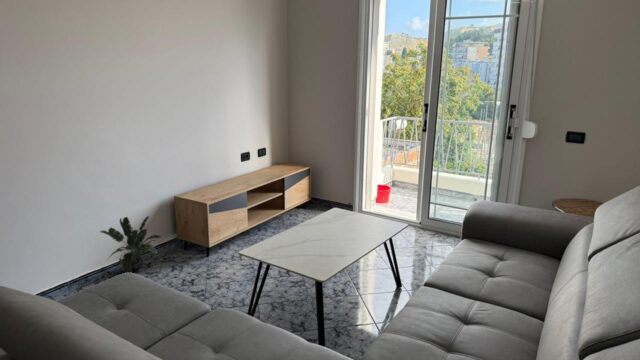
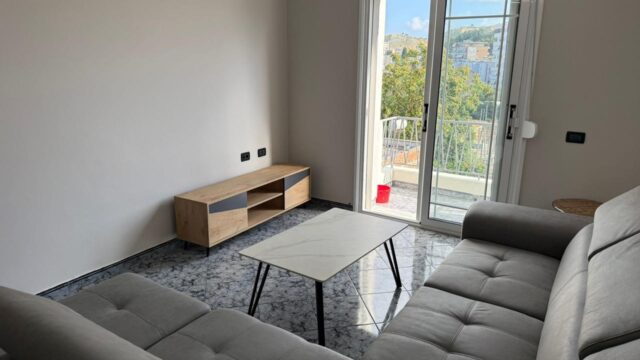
- potted plant [99,215,162,273]
